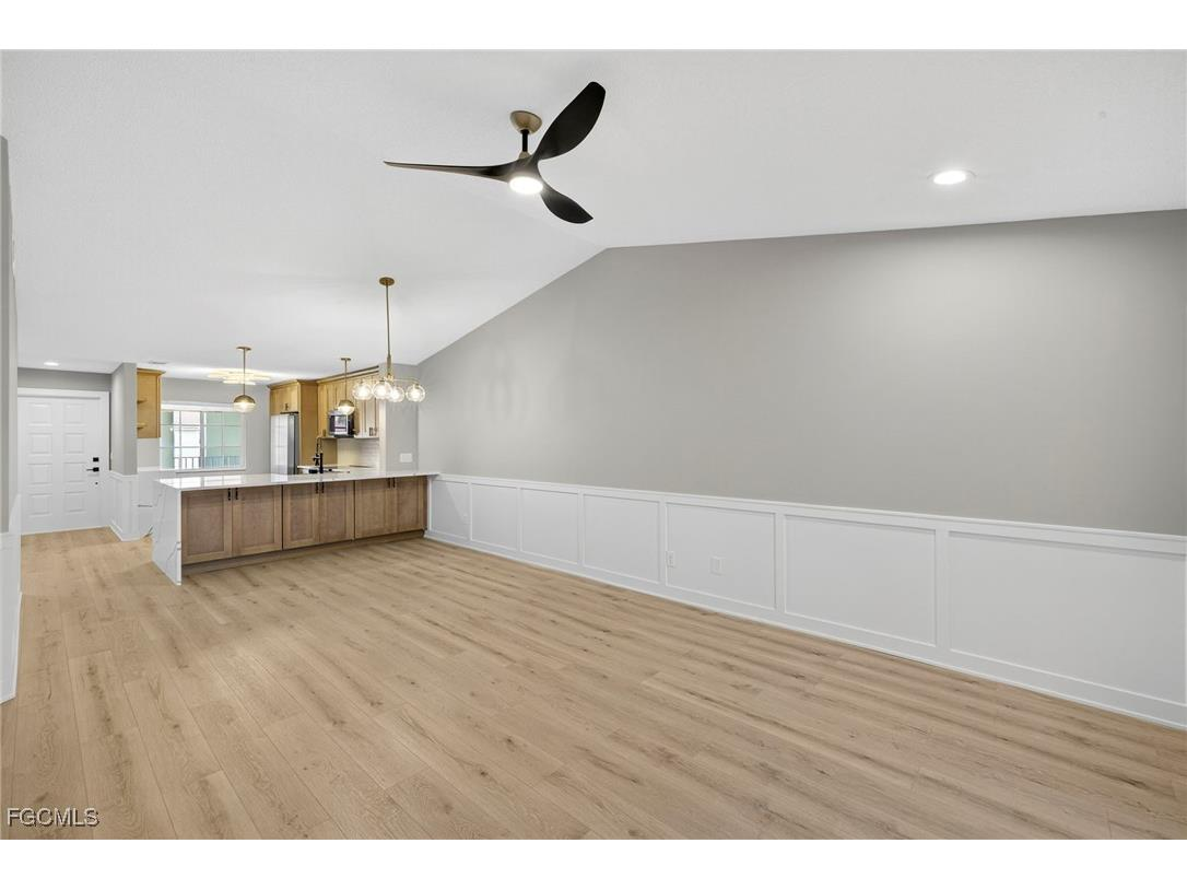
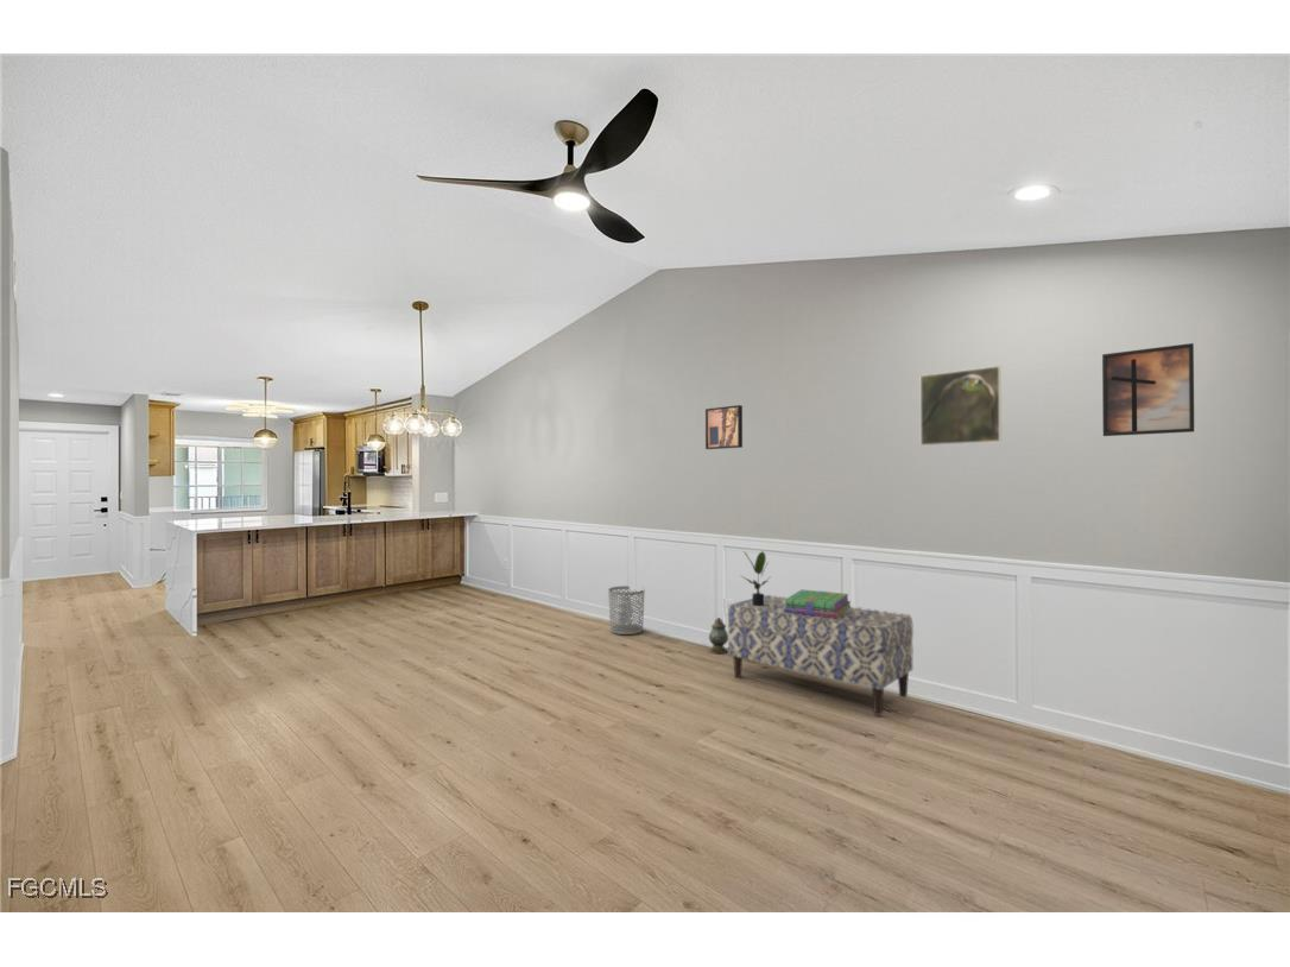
+ wall art [704,404,744,450]
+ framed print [919,365,1003,447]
+ lantern [708,617,728,655]
+ potted plant [739,550,771,606]
+ stack of books [784,588,852,619]
+ waste bin [607,584,646,636]
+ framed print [1101,342,1195,437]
+ bench [727,594,915,716]
